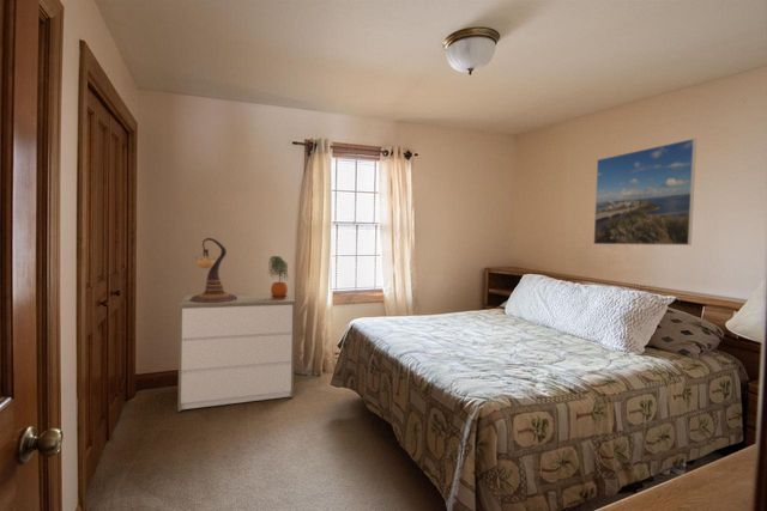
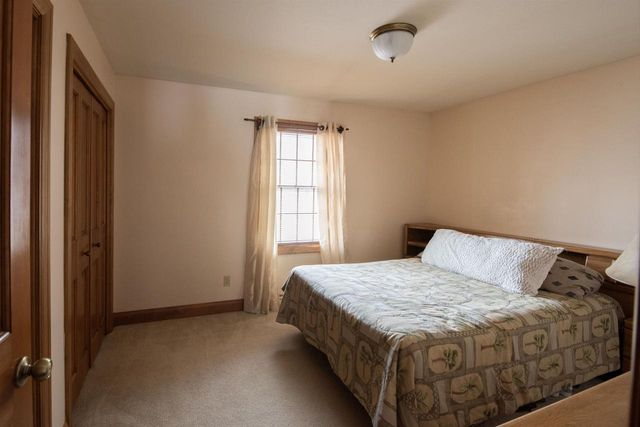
- dresser [177,292,296,413]
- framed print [592,138,697,247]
- potted plant [267,255,289,299]
- candle holder [189,237,237,303]
